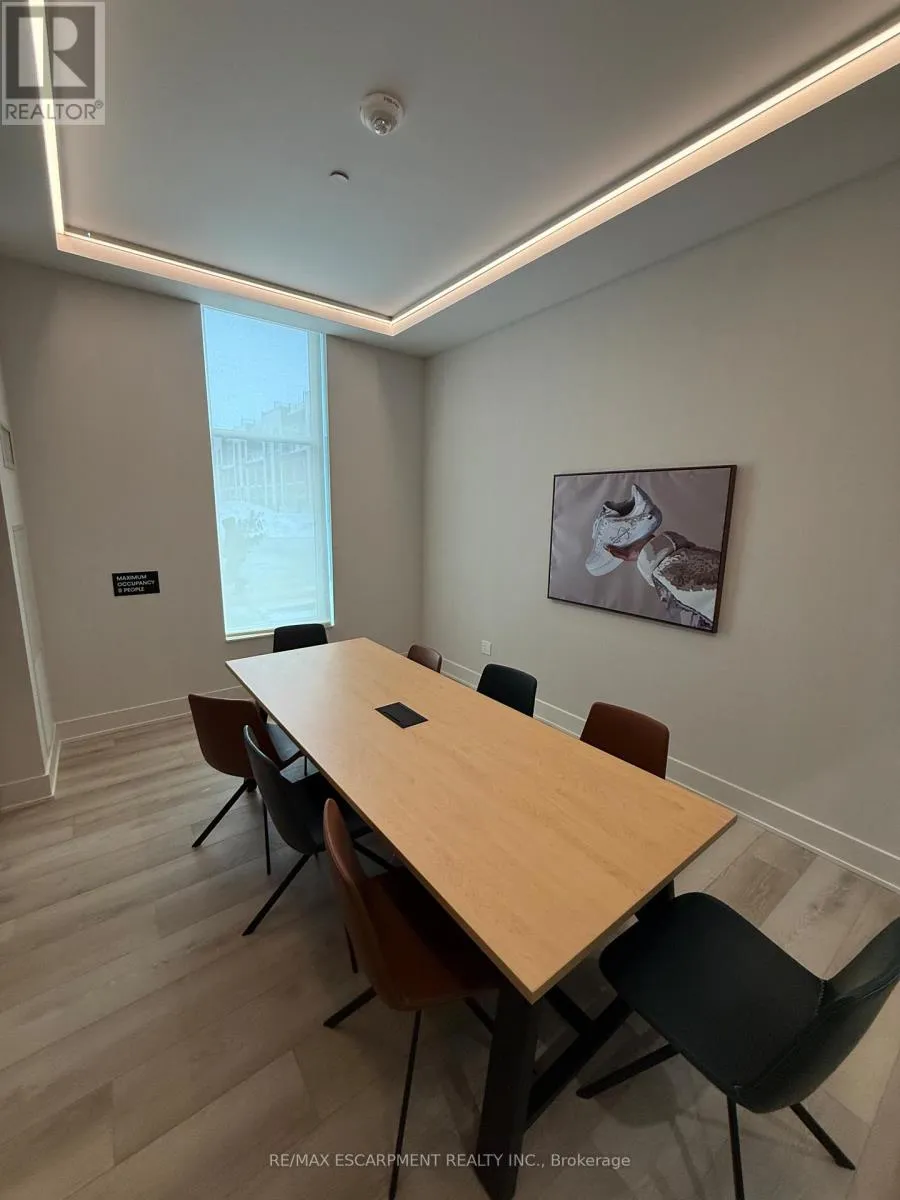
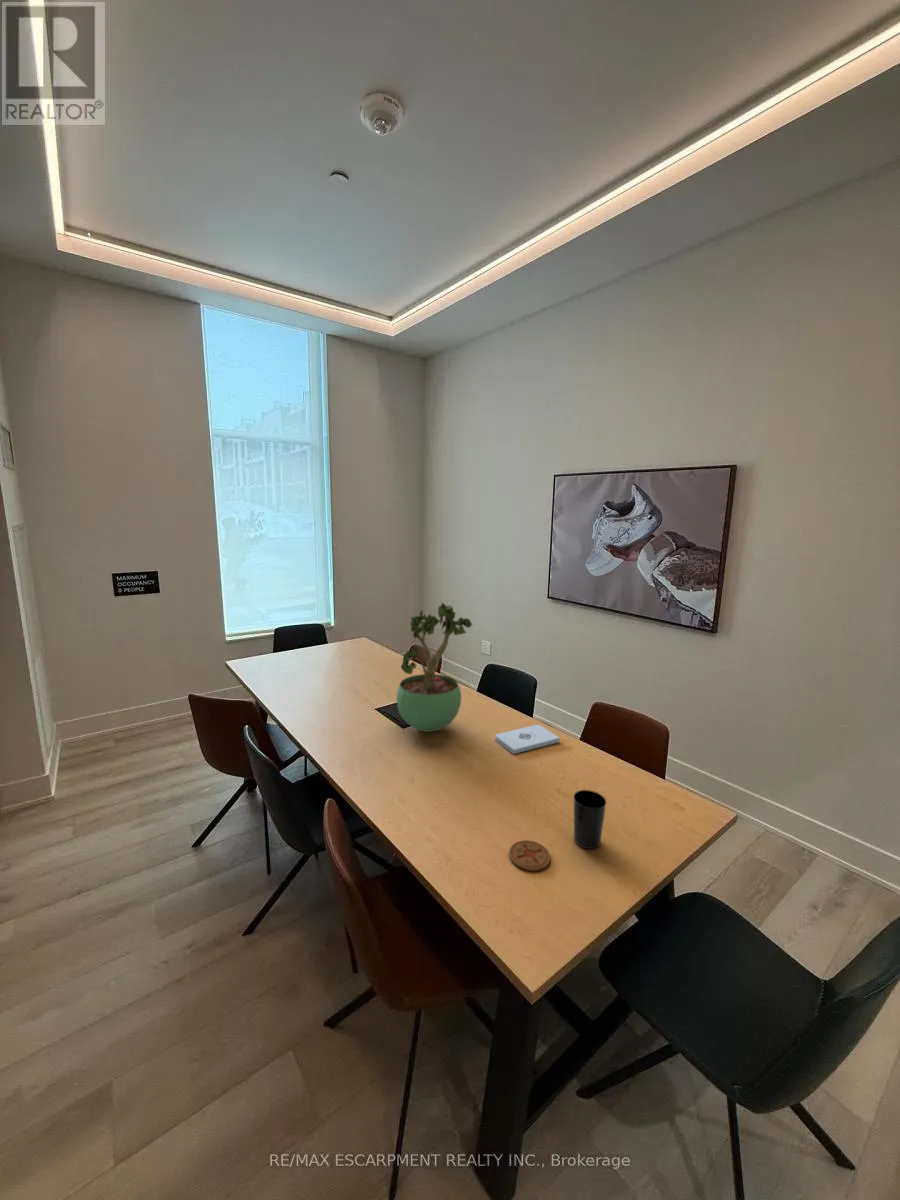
+ cup [572,789,607,850]
+ coaster [508,839,551,872]
+ notepad [494,724,561,755]
+ potted plant [395,601,473,733]
